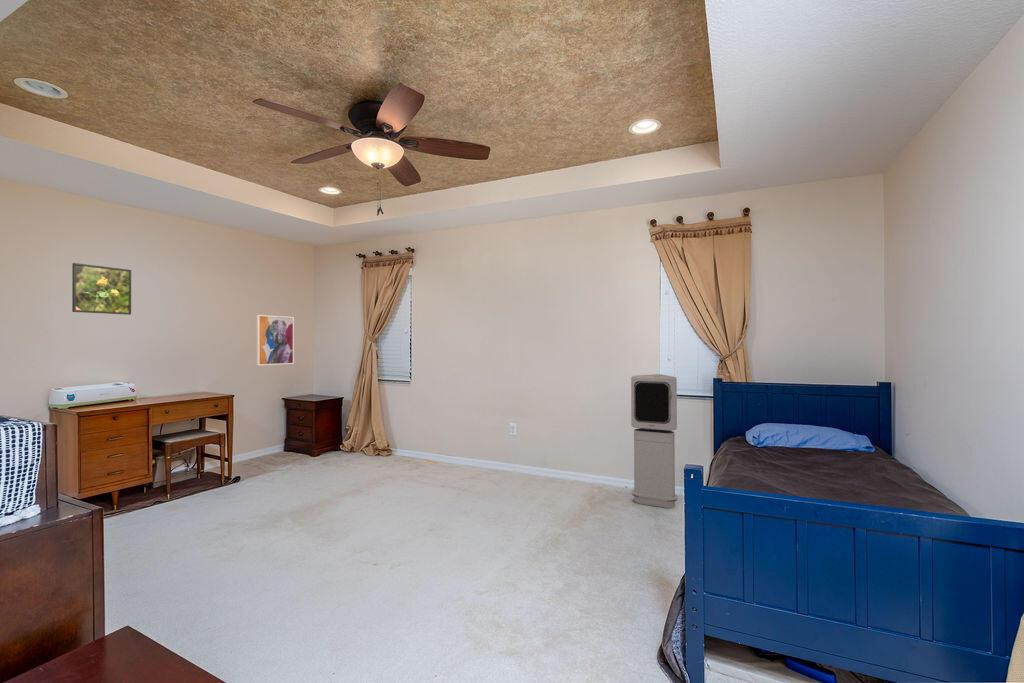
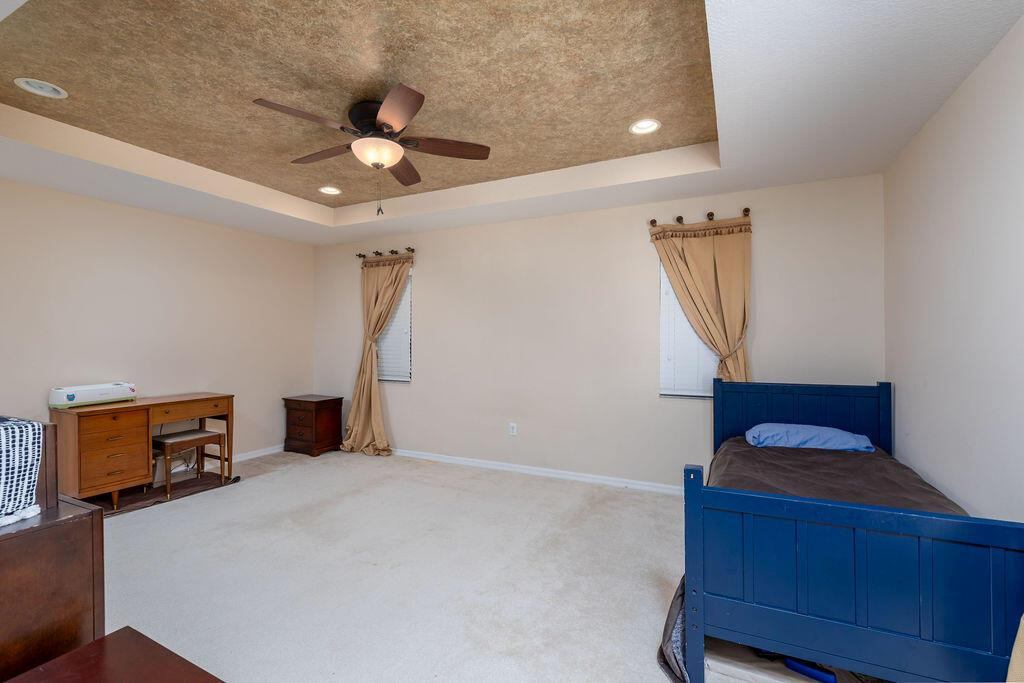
- wall art [256,314,295,366]
- air purifier [630,373,679,509]
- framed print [71,262,132,316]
